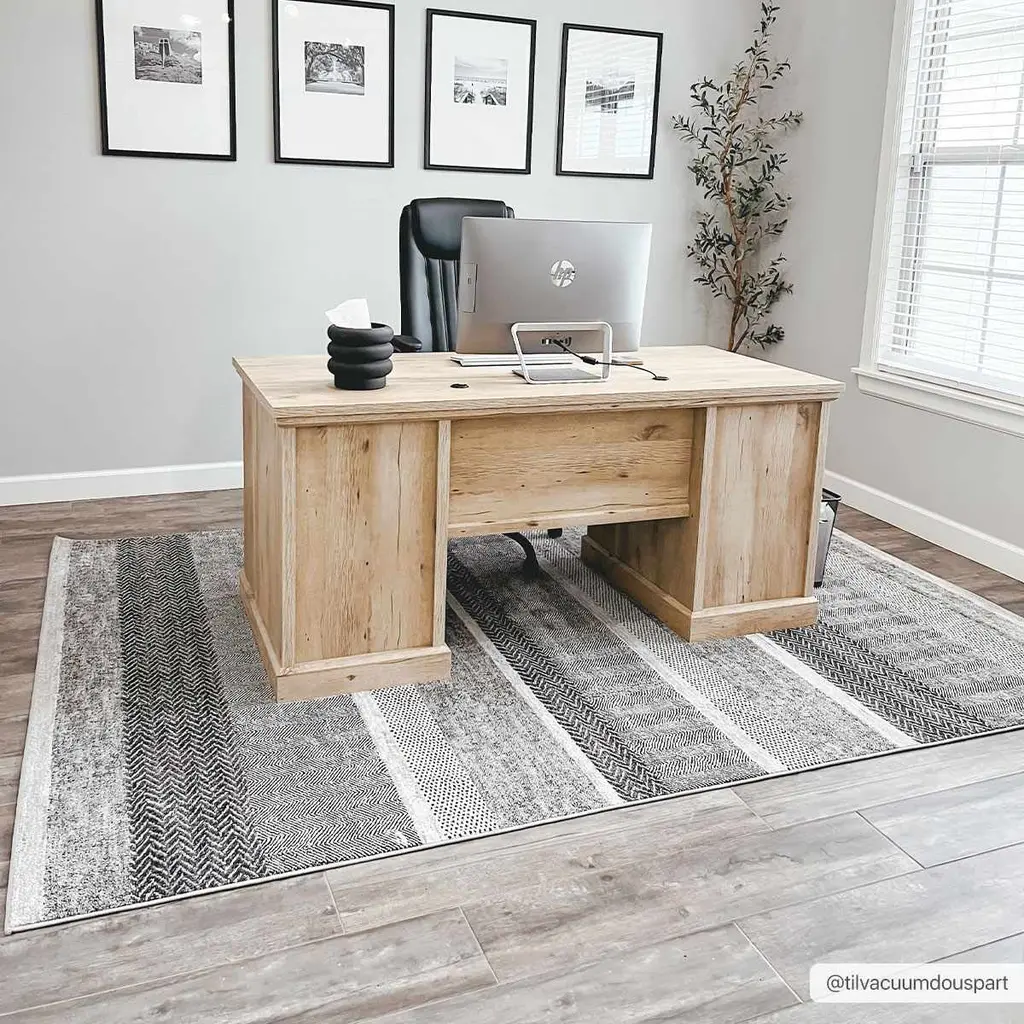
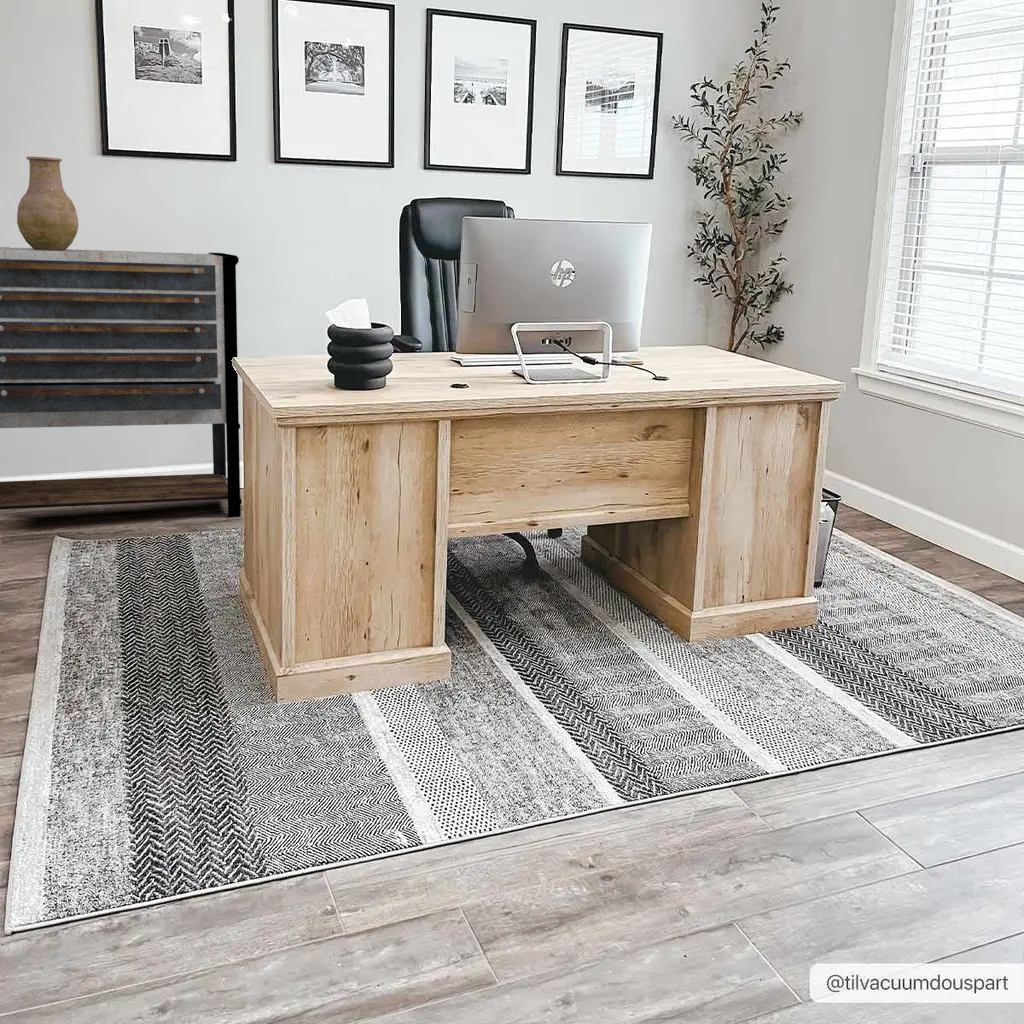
+ vase [16,156,79,251]
+ dresser [0,246,243,519]
